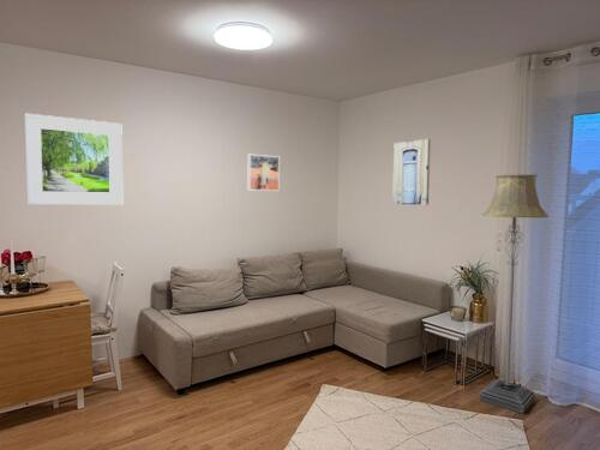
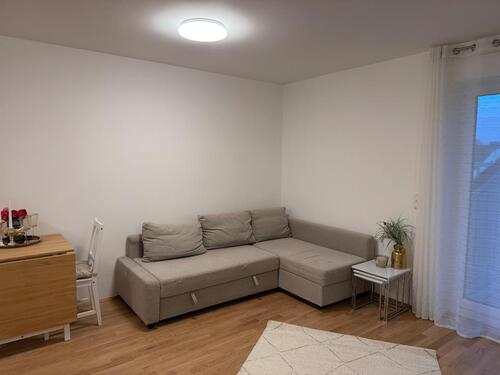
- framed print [23,113,124,206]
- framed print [247,154,281,192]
- wall art [391,138,432,206]
- floor lamp [478,174,550,414]
